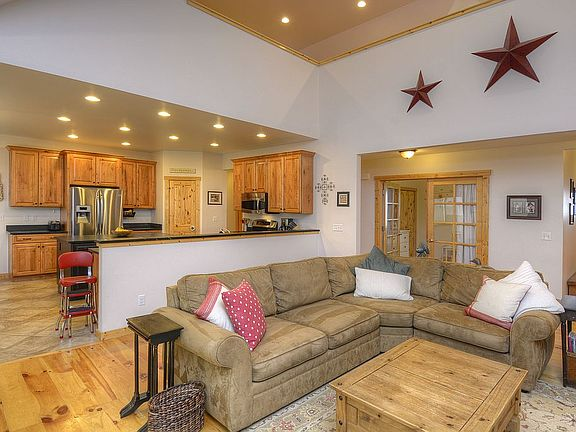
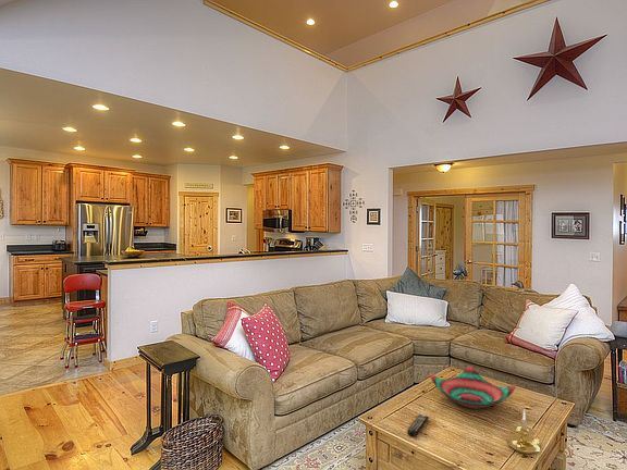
+ candle holder [506,409,543,455]
+ remote control [406,413,430,438]
+ decorative bowl [429,364,516,410]
